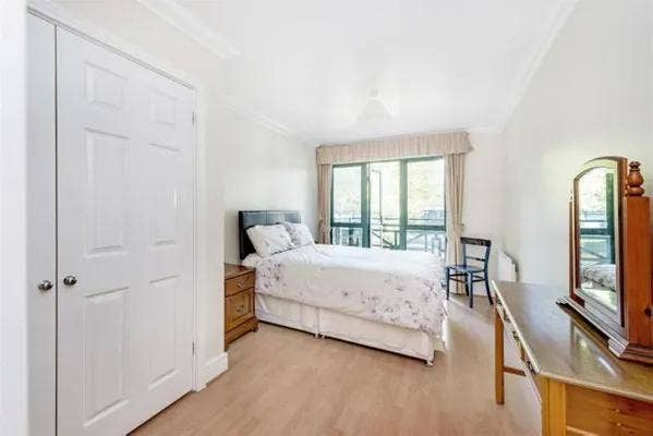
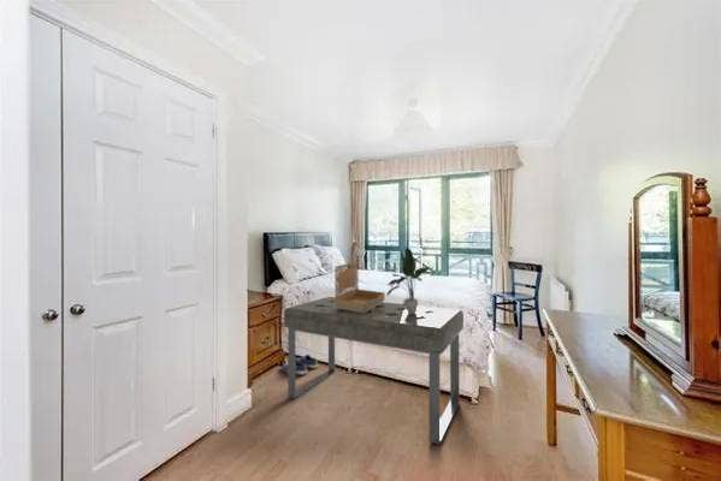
+ potted plant [386,247,430,314]
+ shoe [280,354,319,376]
+ bench [283,296,465,446]
+ decorative box [333,260,386,313]
